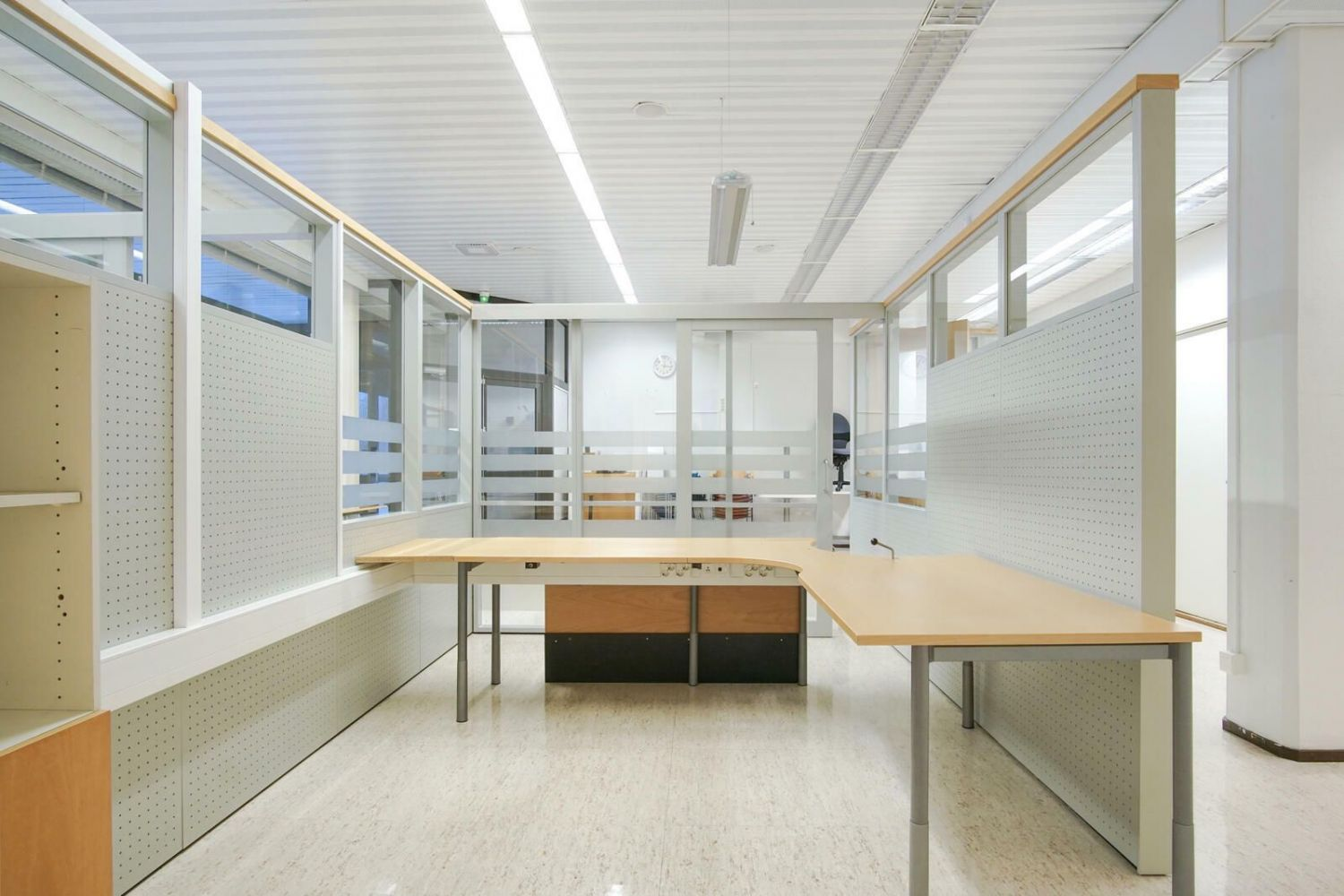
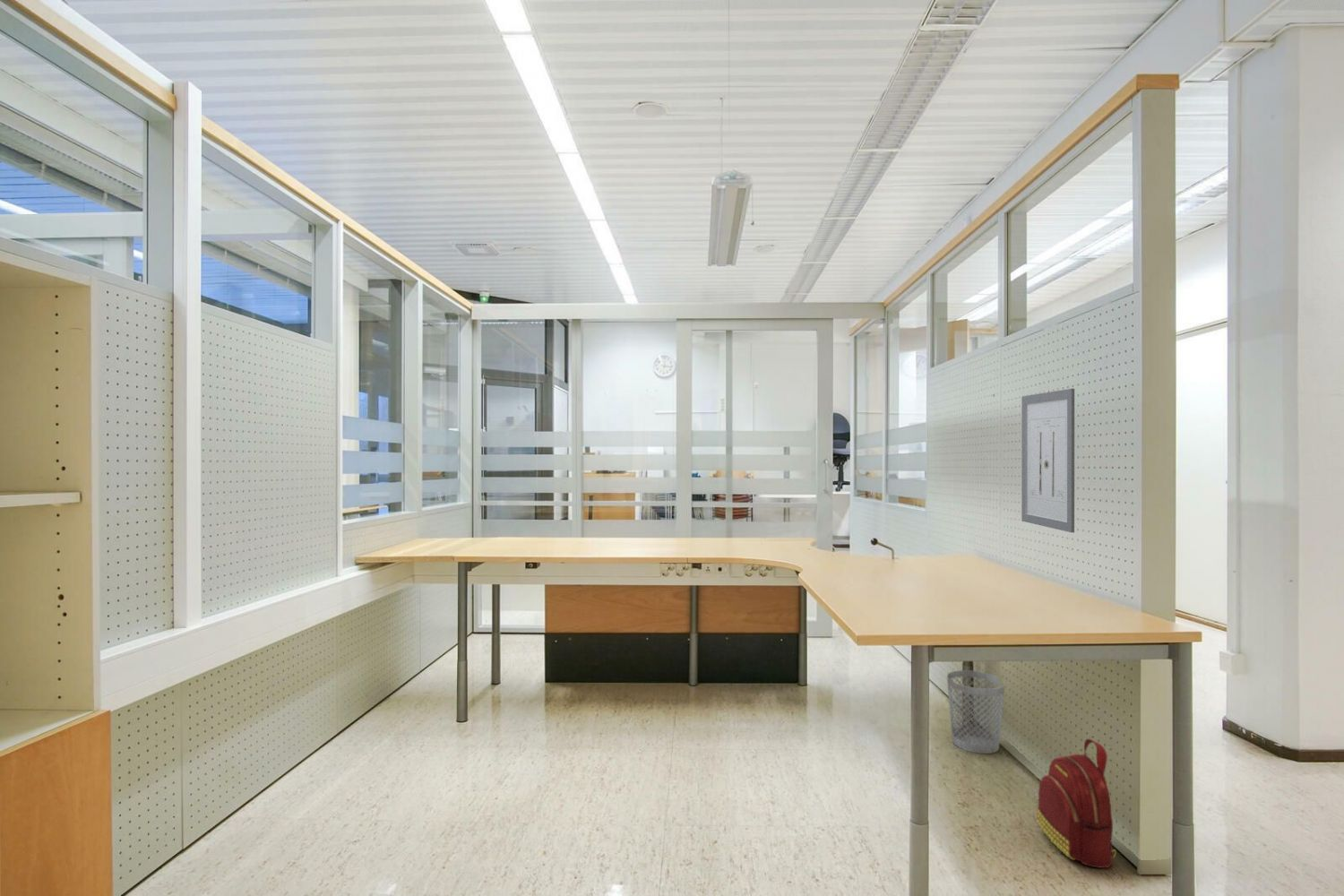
+ wastebasket [946,669,1005,754]
+ backpack [1036,738,1117,868]
+ wall art [1021,388,1075,533]
